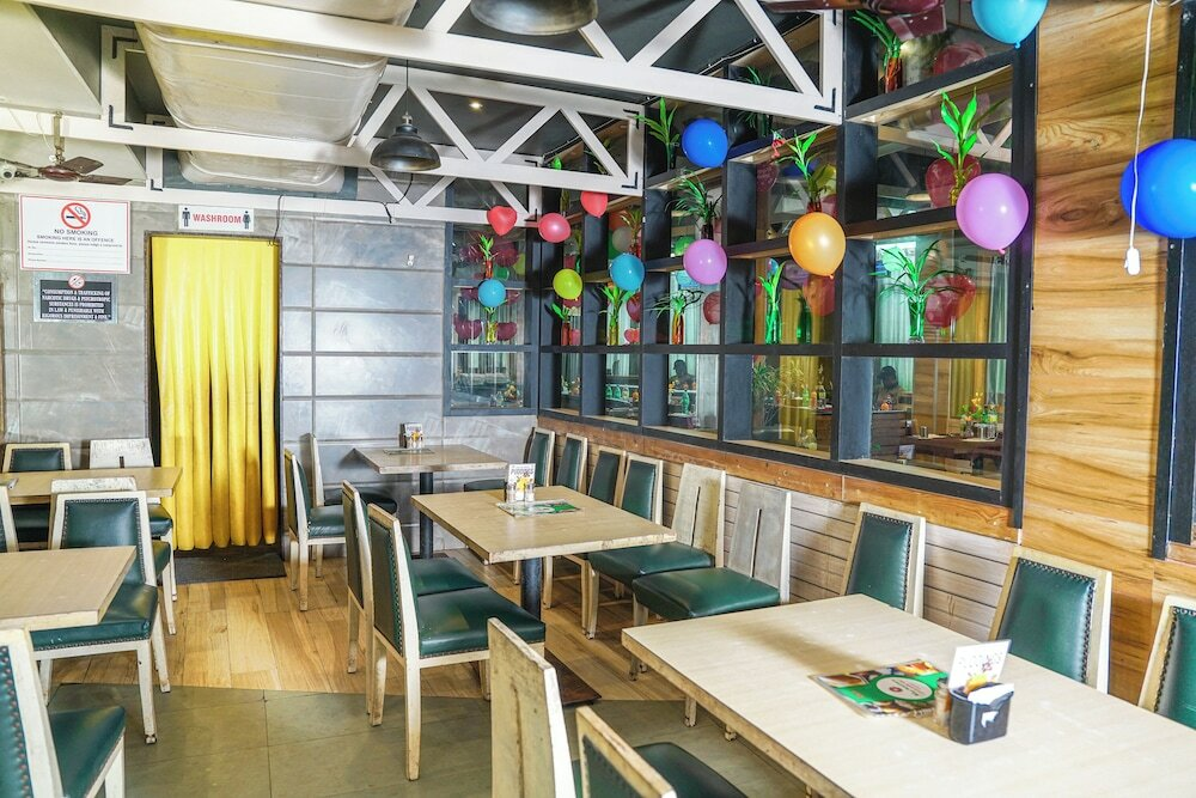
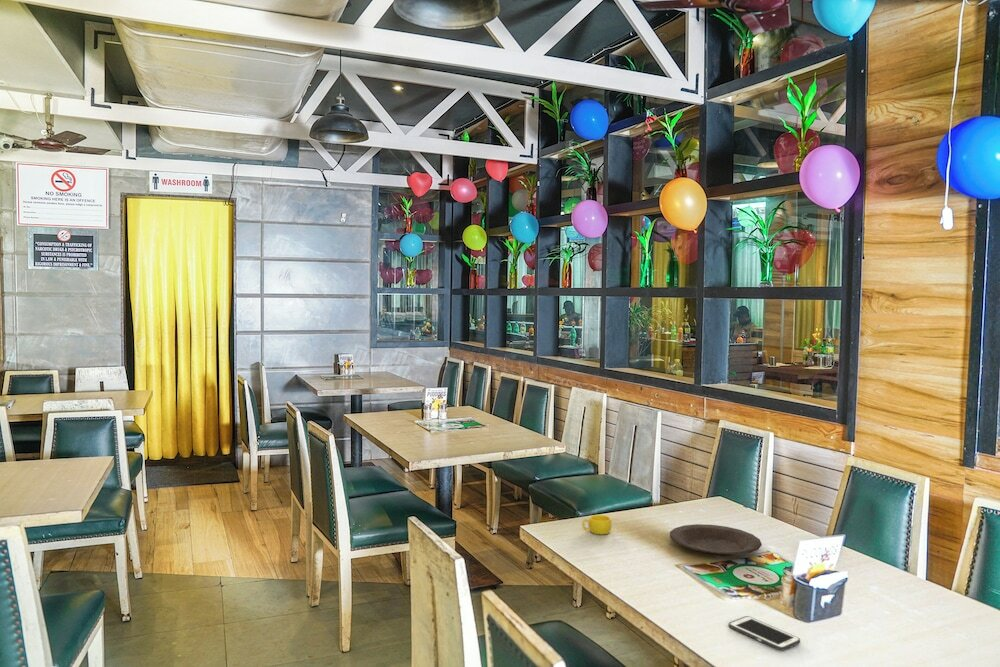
+ plate [669,523,763,556]
+ cell phone [728,615,801,652]
+ cup [581,514,613,535]
